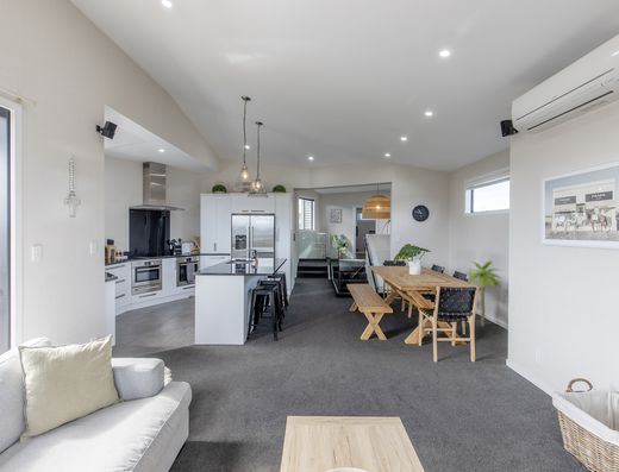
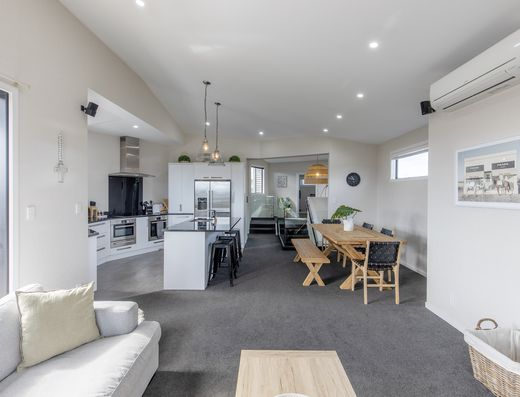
- palm tree [465,259,505,328]
